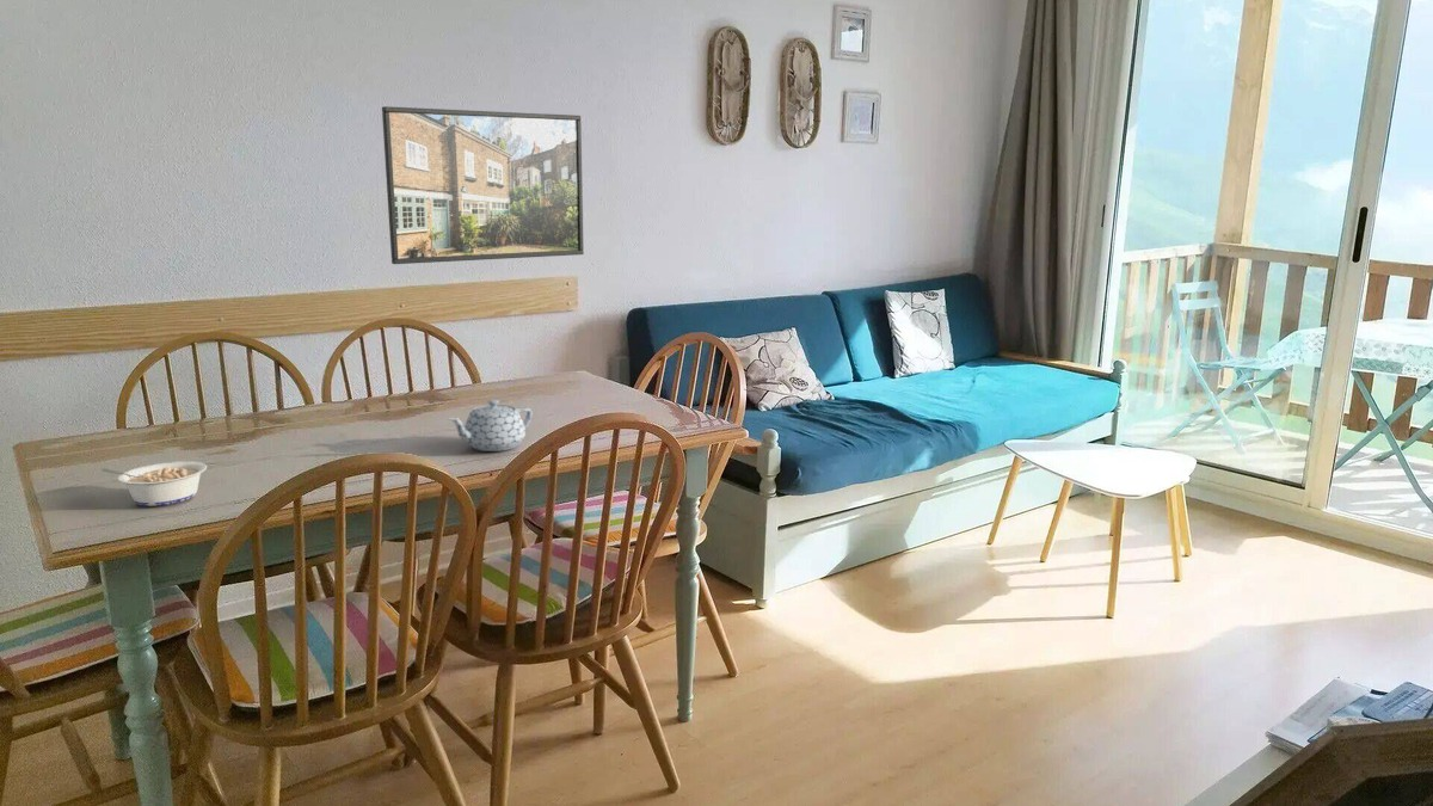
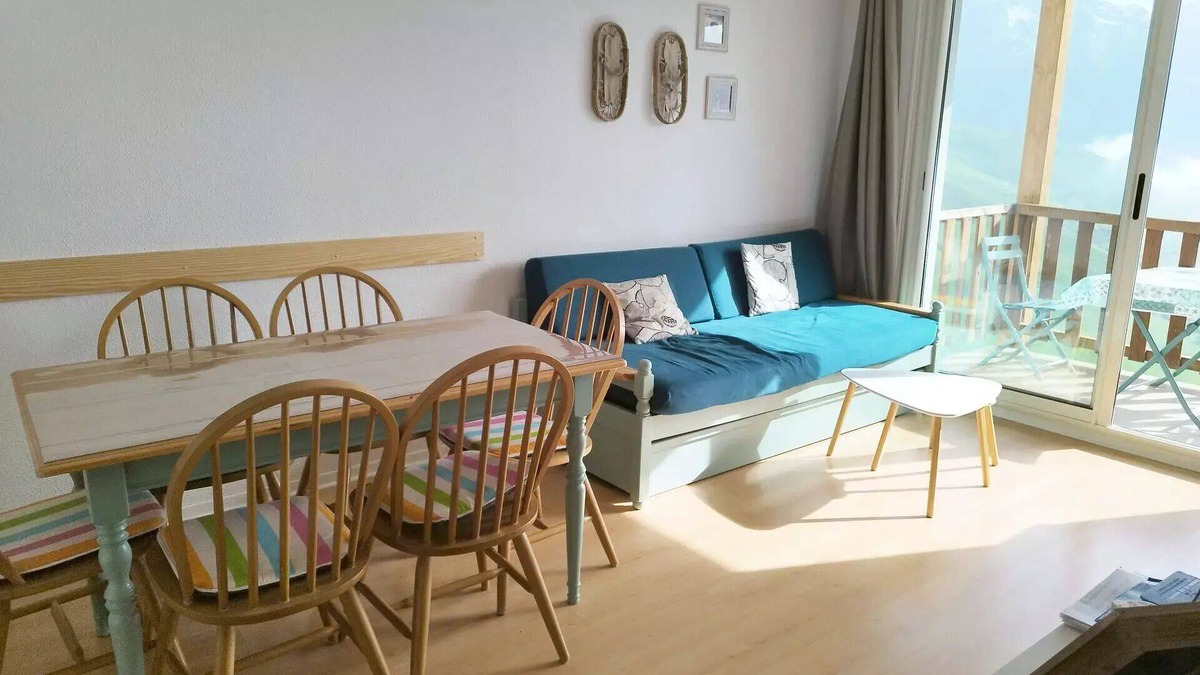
- teapot [448,399,534,453]
- legume [100,460,208,507]
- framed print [381,105,585,265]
